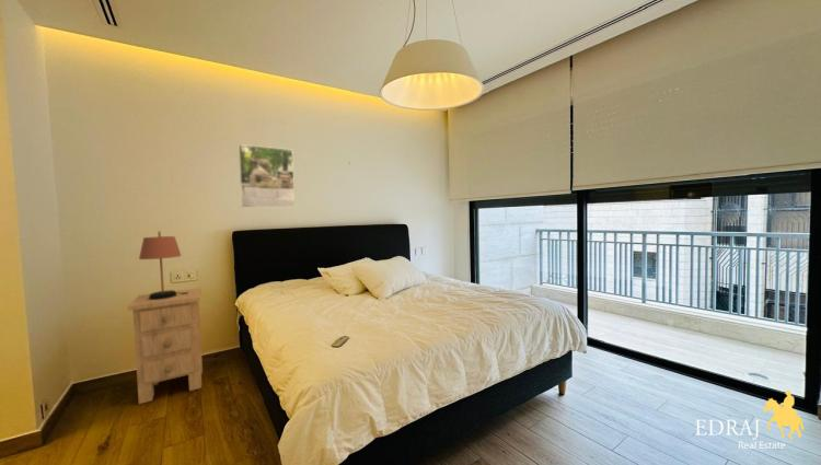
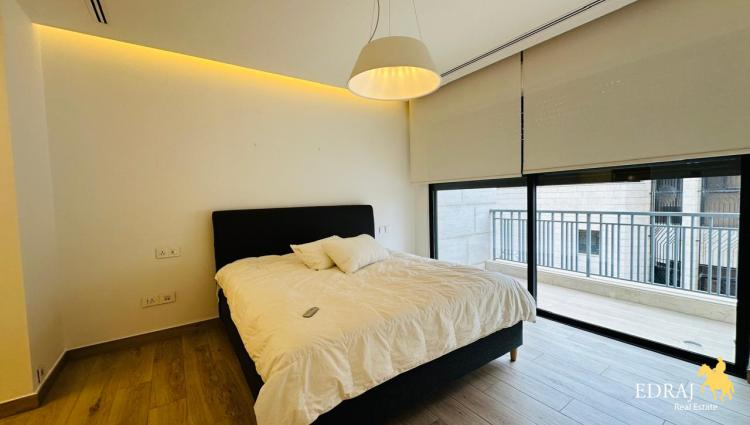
- nightstand [126,287,204,405]
- table lamp [138,231,188,300]
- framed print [238,143,297,208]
